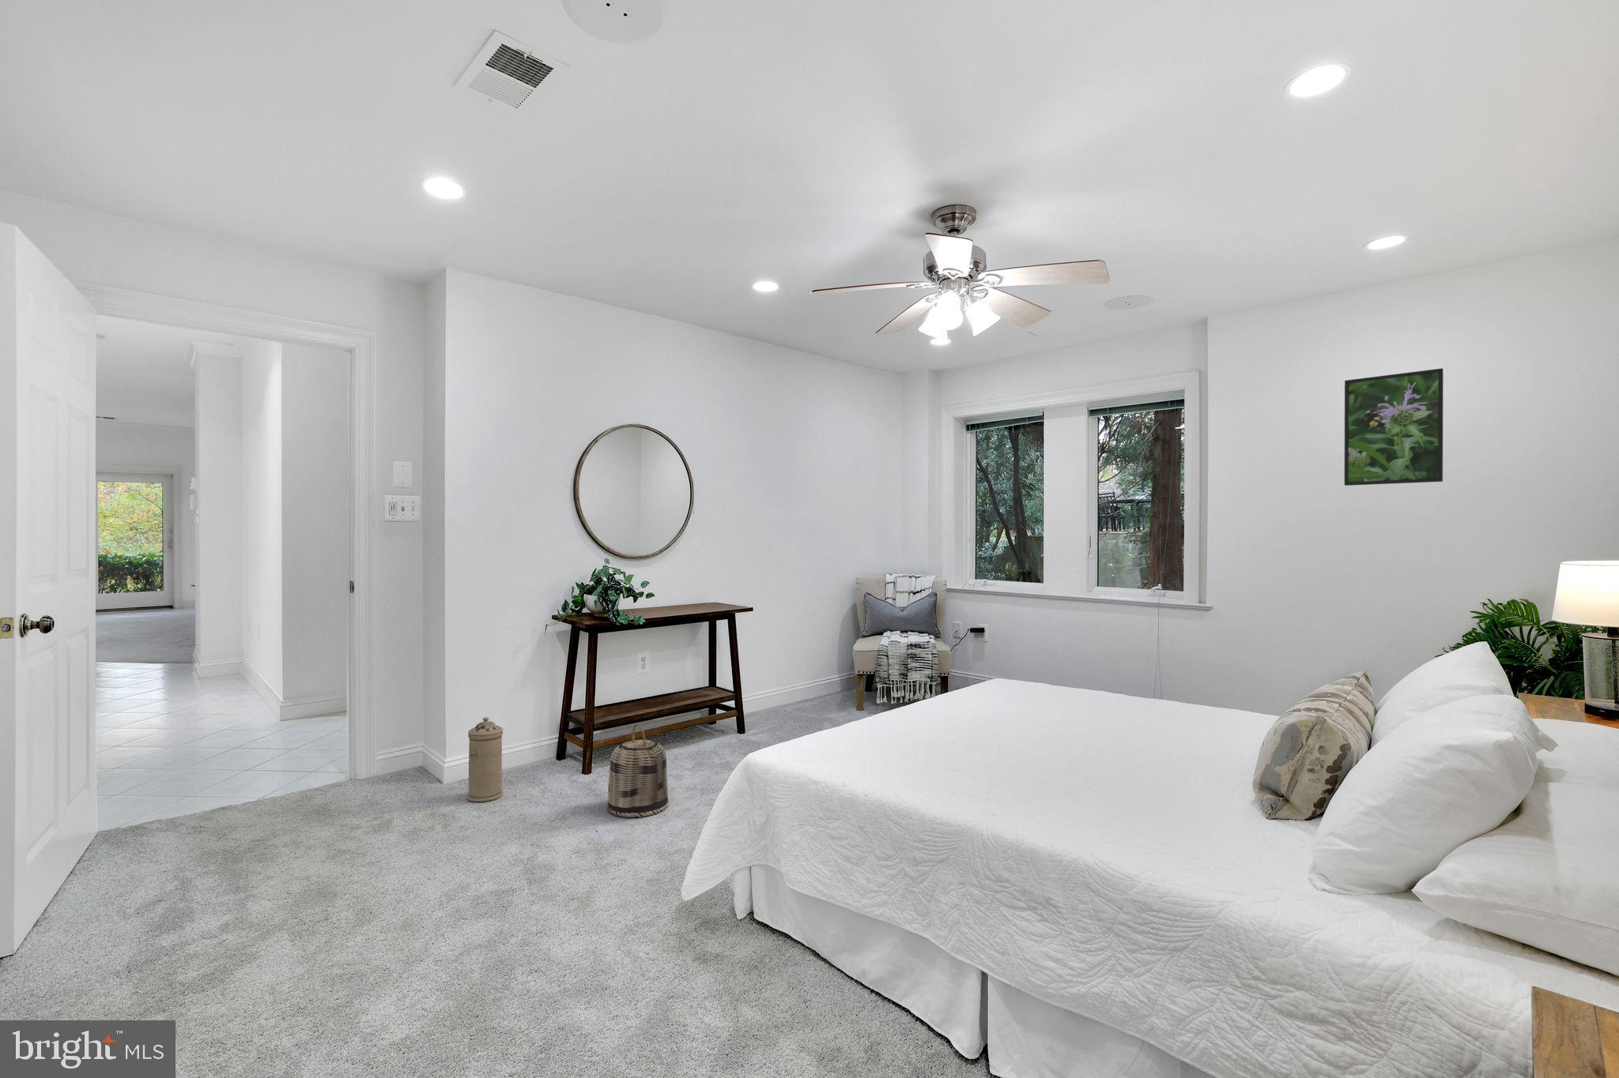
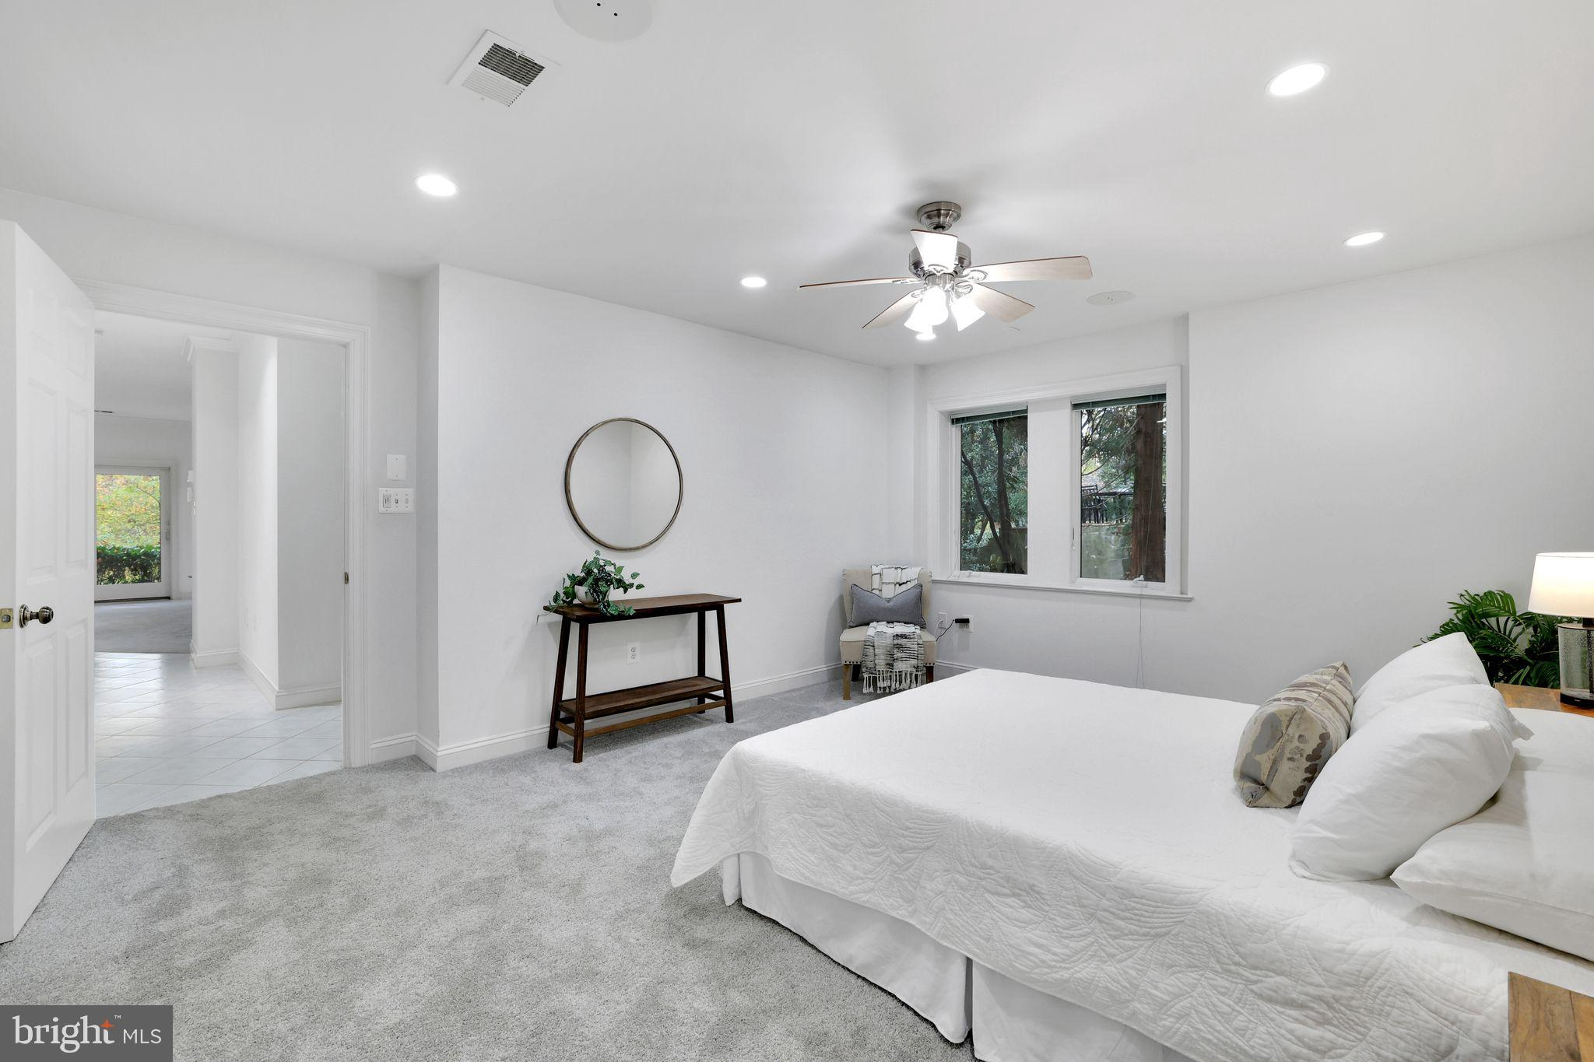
- basket [607,723,669,818]
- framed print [1343,367,1444,486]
- water filter [466,716,503,802]
